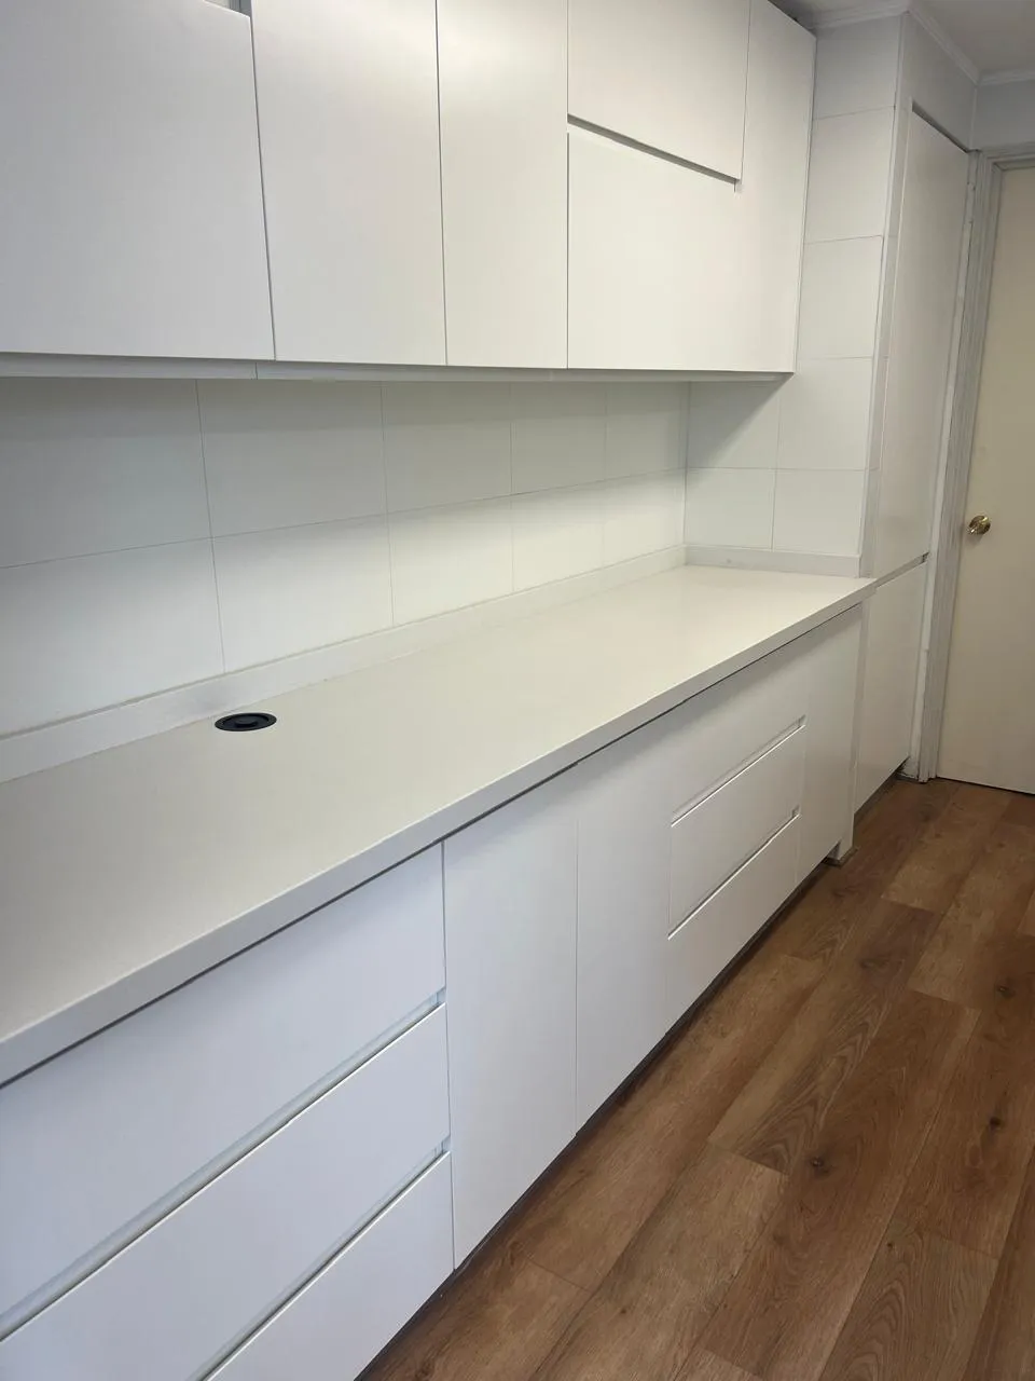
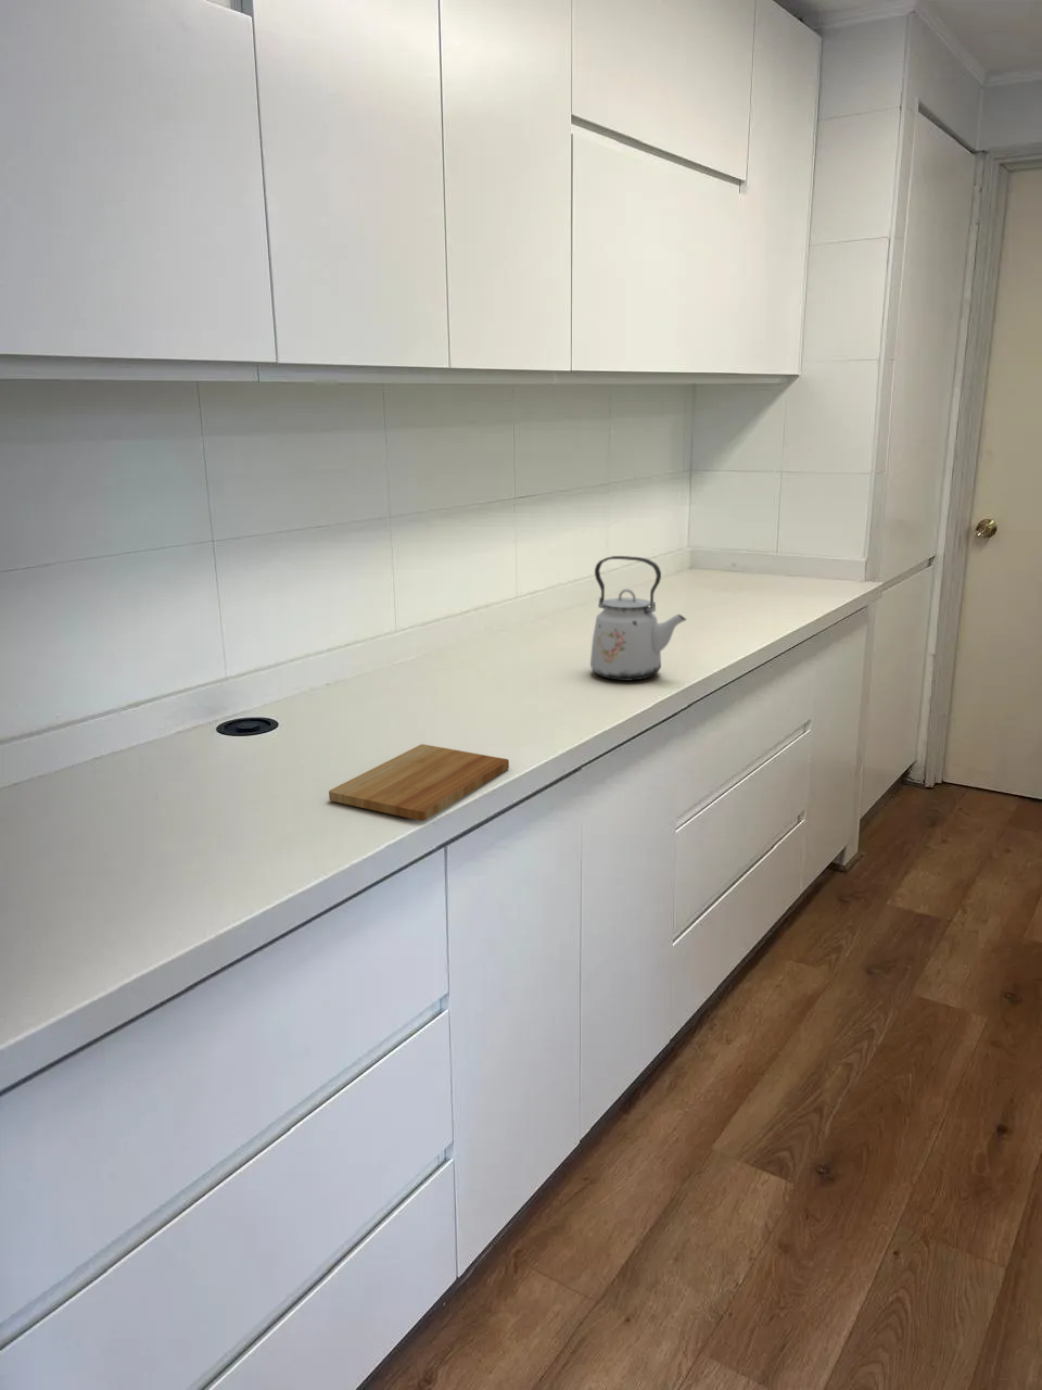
+ cutting board [327,744,510,822]
+ kettle [589,555,687,682]
